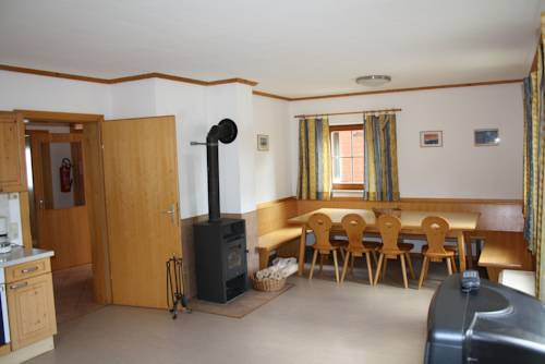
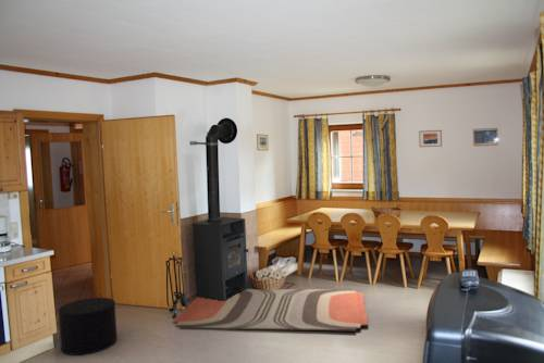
+ rug [172,288,369,331]
+ stool [58,297,119,356]
